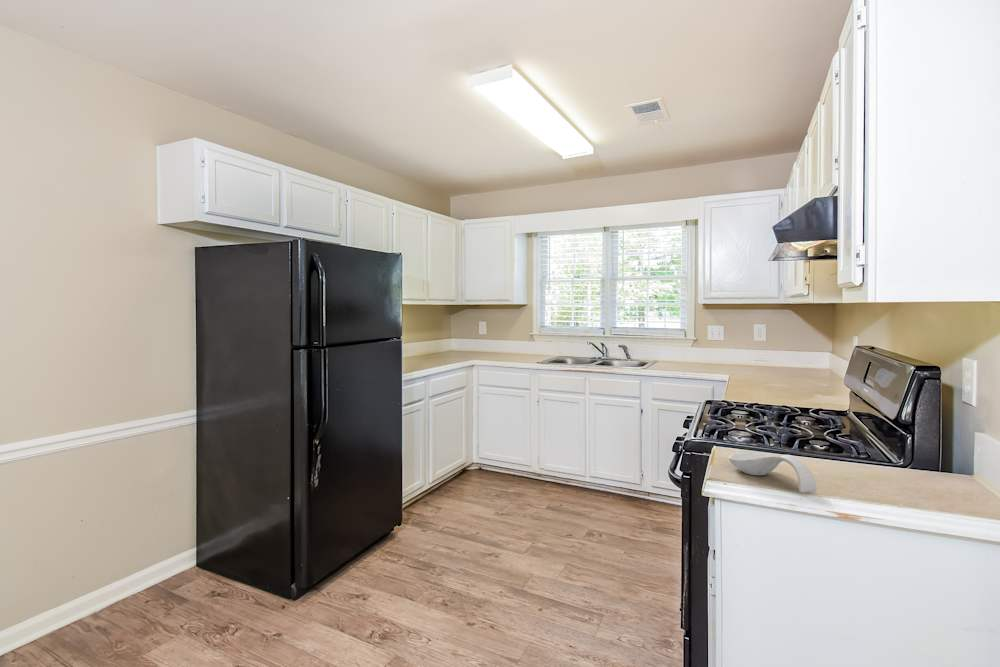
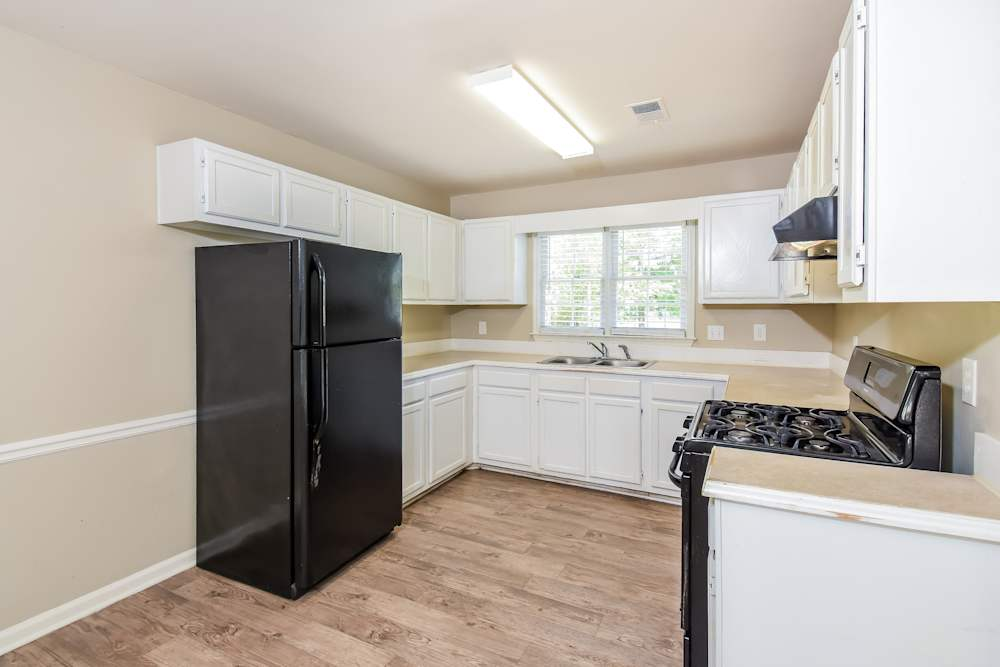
- spoon rest [728,453,818,494]
